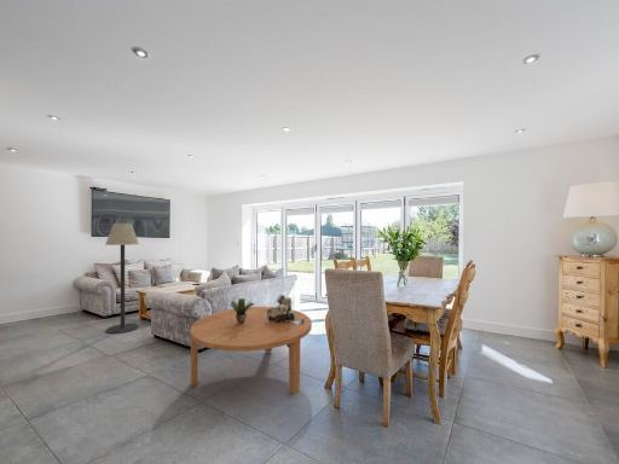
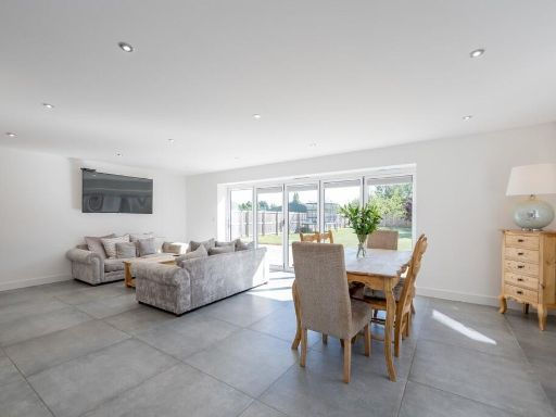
- ruined building [266,294,305,325]
- floor lamp [104,222,140,335]
- coffee table [189,306,313,395]
- potted plant [228,297,256,324]
